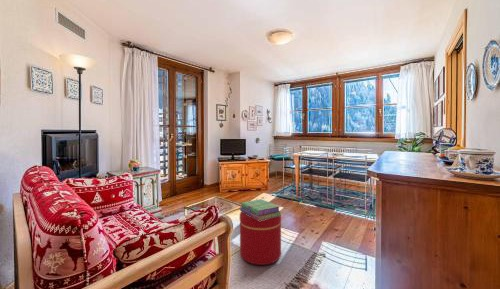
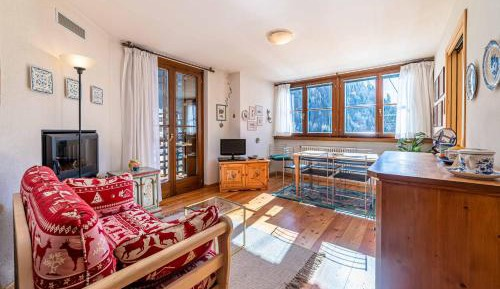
- stack of books [239,198,282,221]
- ottoman [239,211,282,266]
